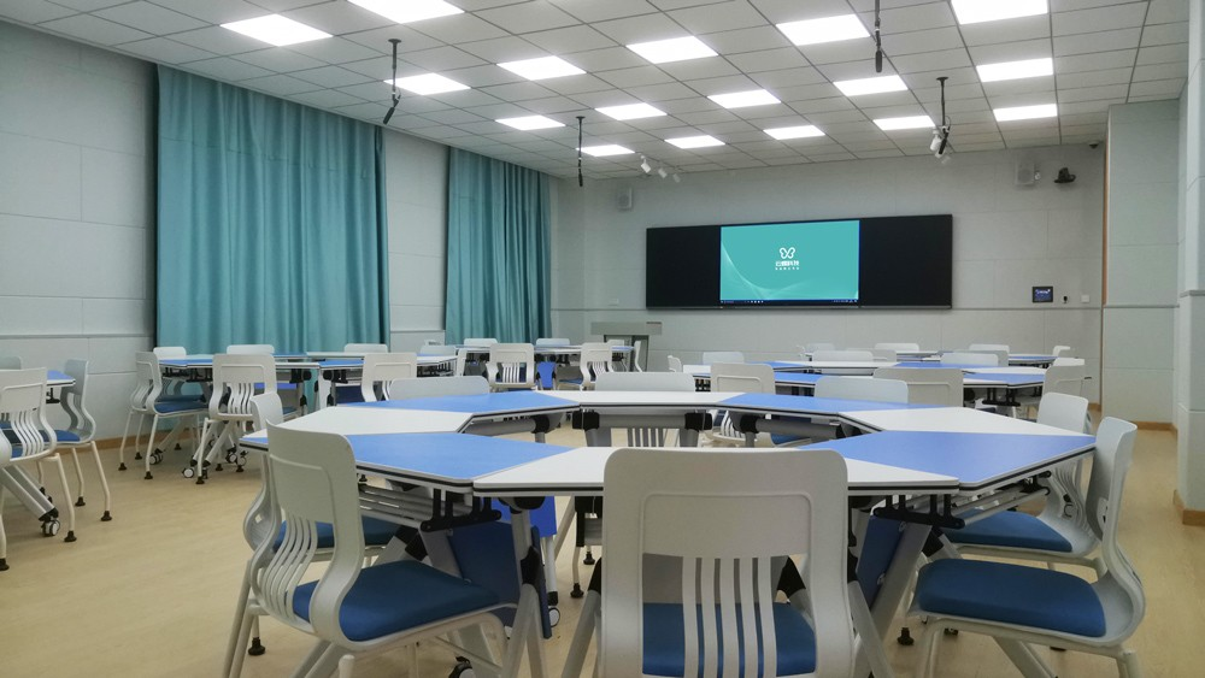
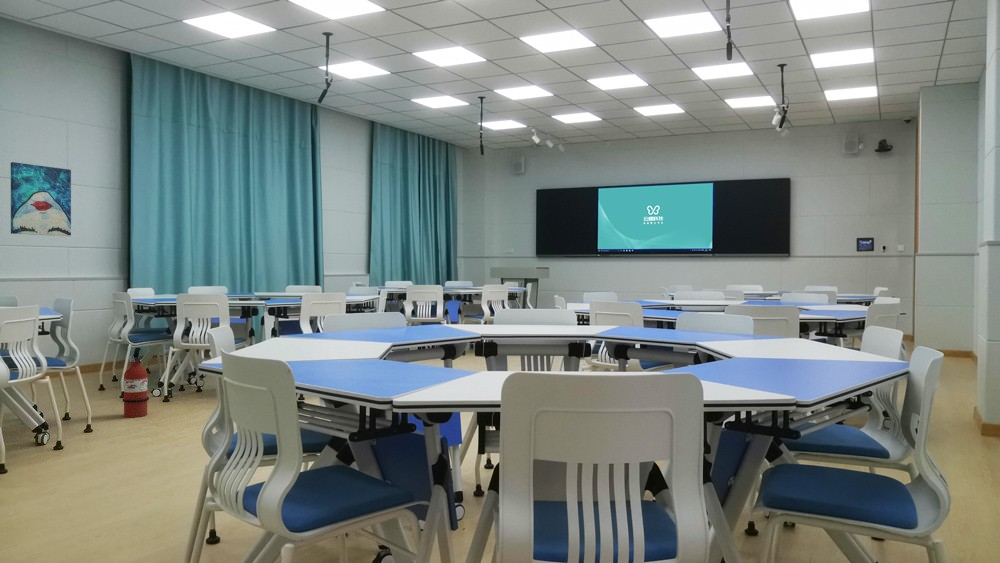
+ fire extinguisher [122,347,150,418]
+ wall art [10,161,72,237]
